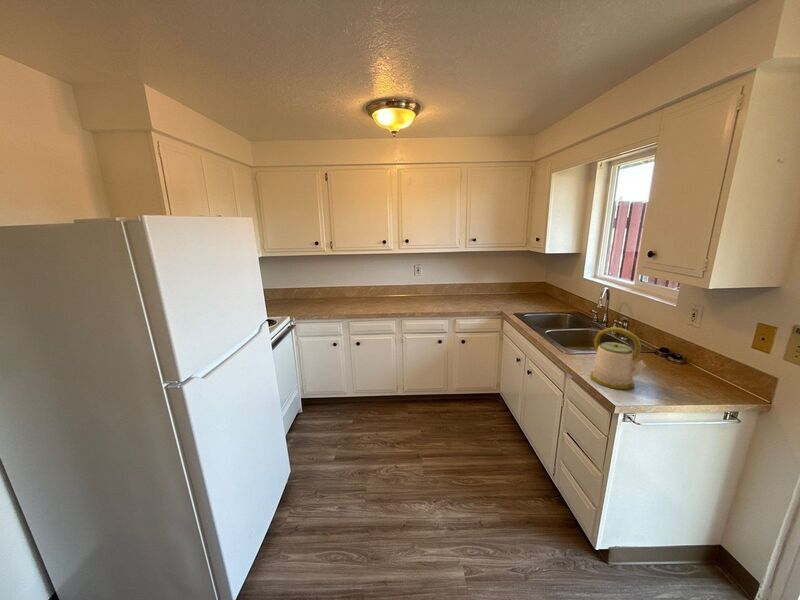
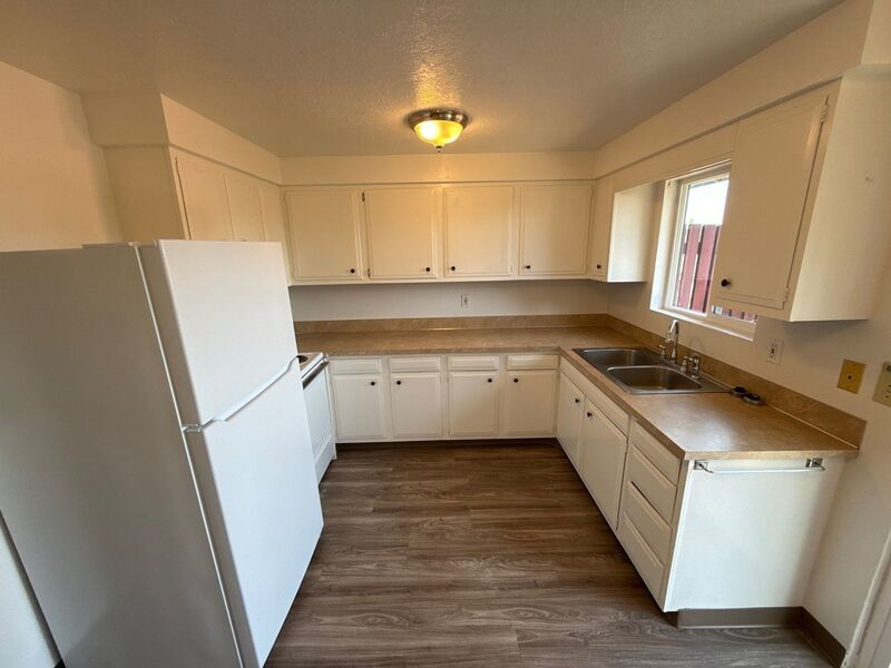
- kettle [590,326,648,390]
